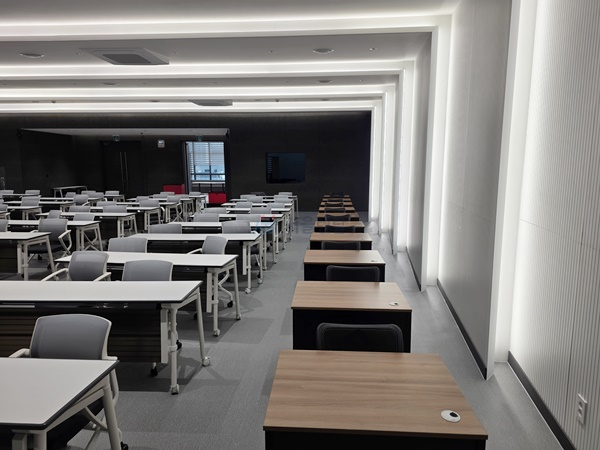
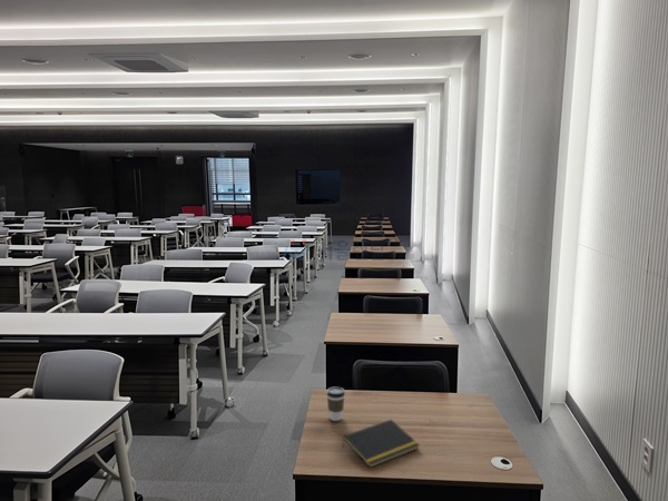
+ coffee cup [326,386,346,422]
+ notepad [341,419,421,469]
